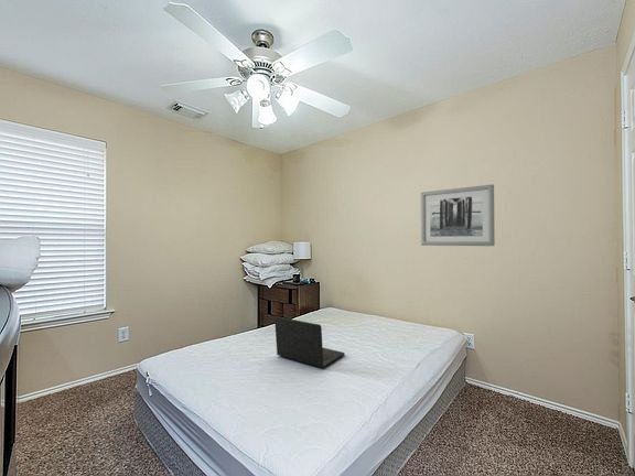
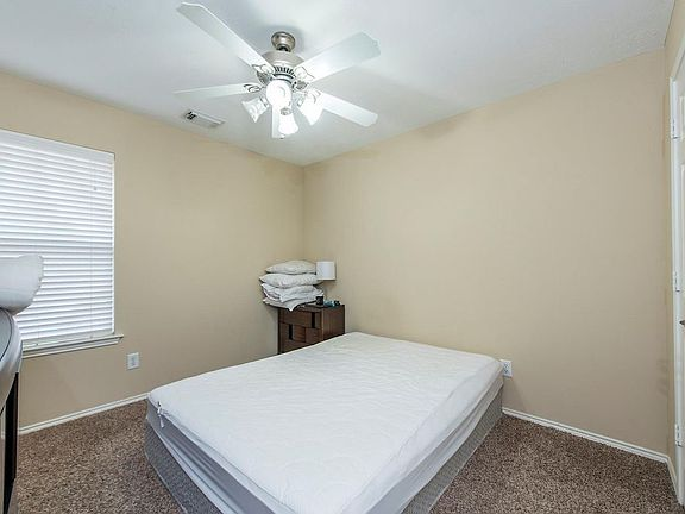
- wall art [420,183,496,247]
- laptop [273,315,345,369]
